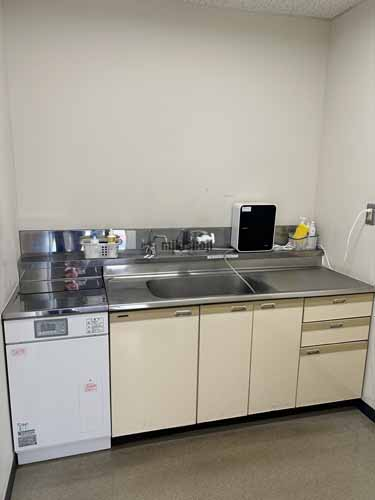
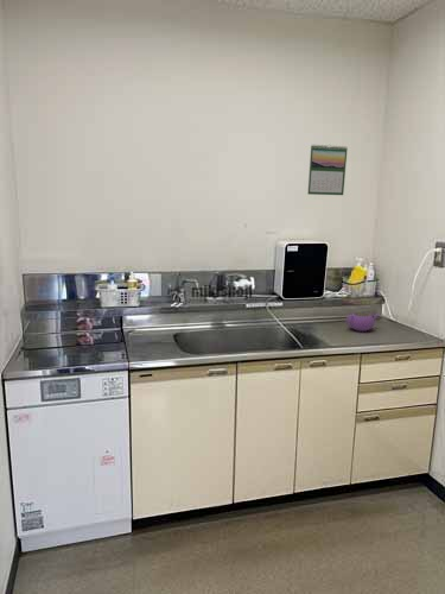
+ teapot [345,311,380,333]
+ calendar [306,144,349,196]
